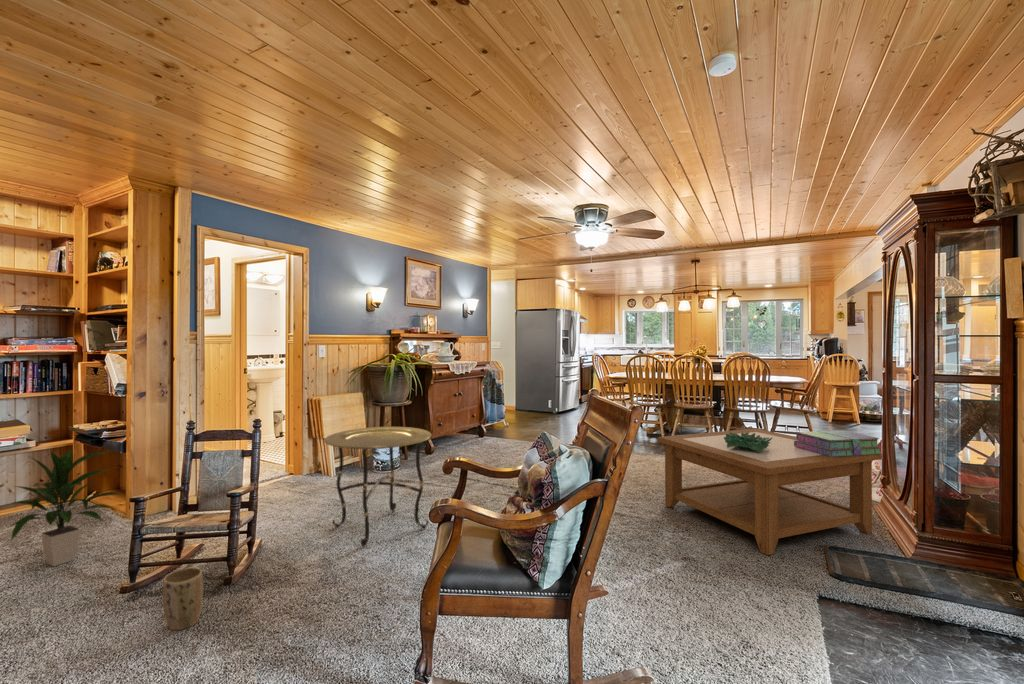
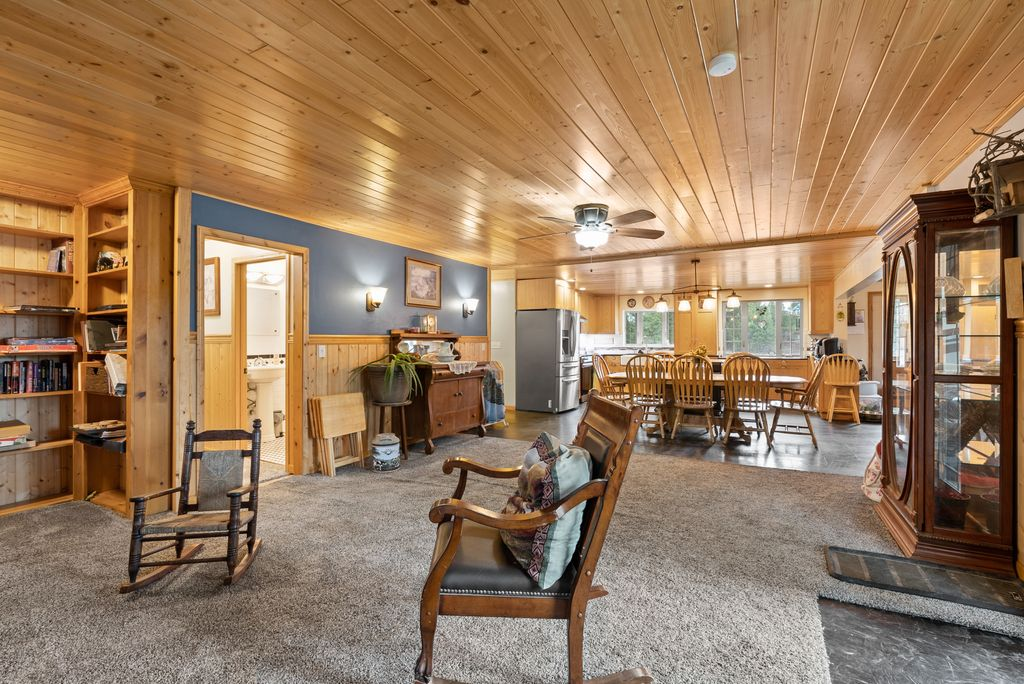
- plant pot [162,566,204,631]
- coffee table [657,427,883,556]
- decorative bowl [724,432,772,452]
- stack of books [794,429,883,457]
- side table [323,426,433,548]
- indoor plant [8,448,125,567]
